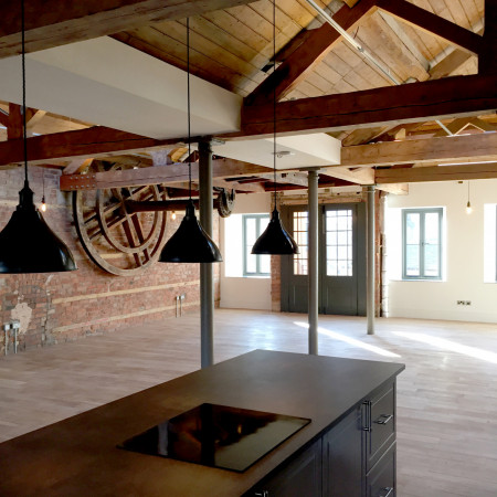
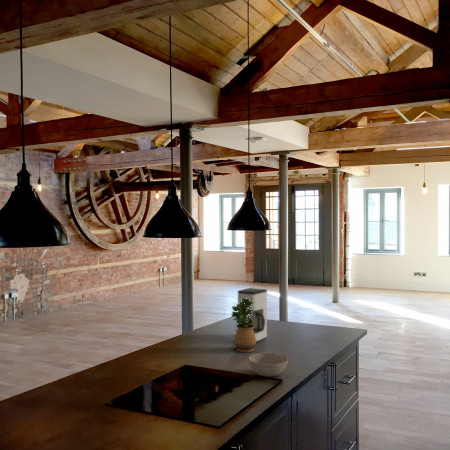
+ bowl [247,352,289,378]
+ potted plant [230,298,257,353]
+ coffee maker [235,287,268,343]
